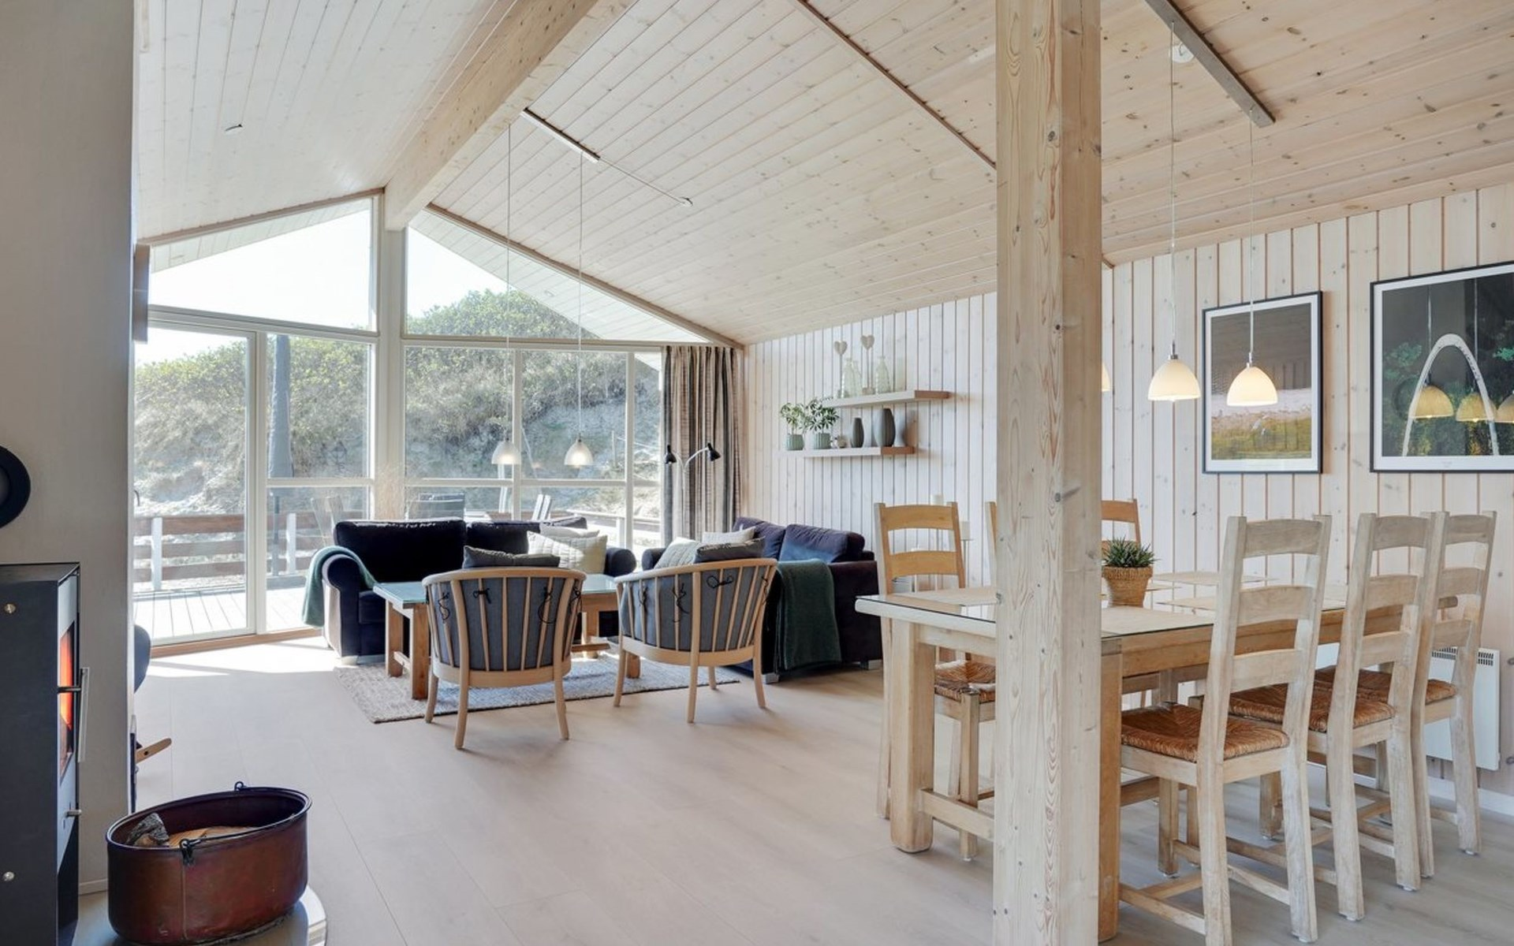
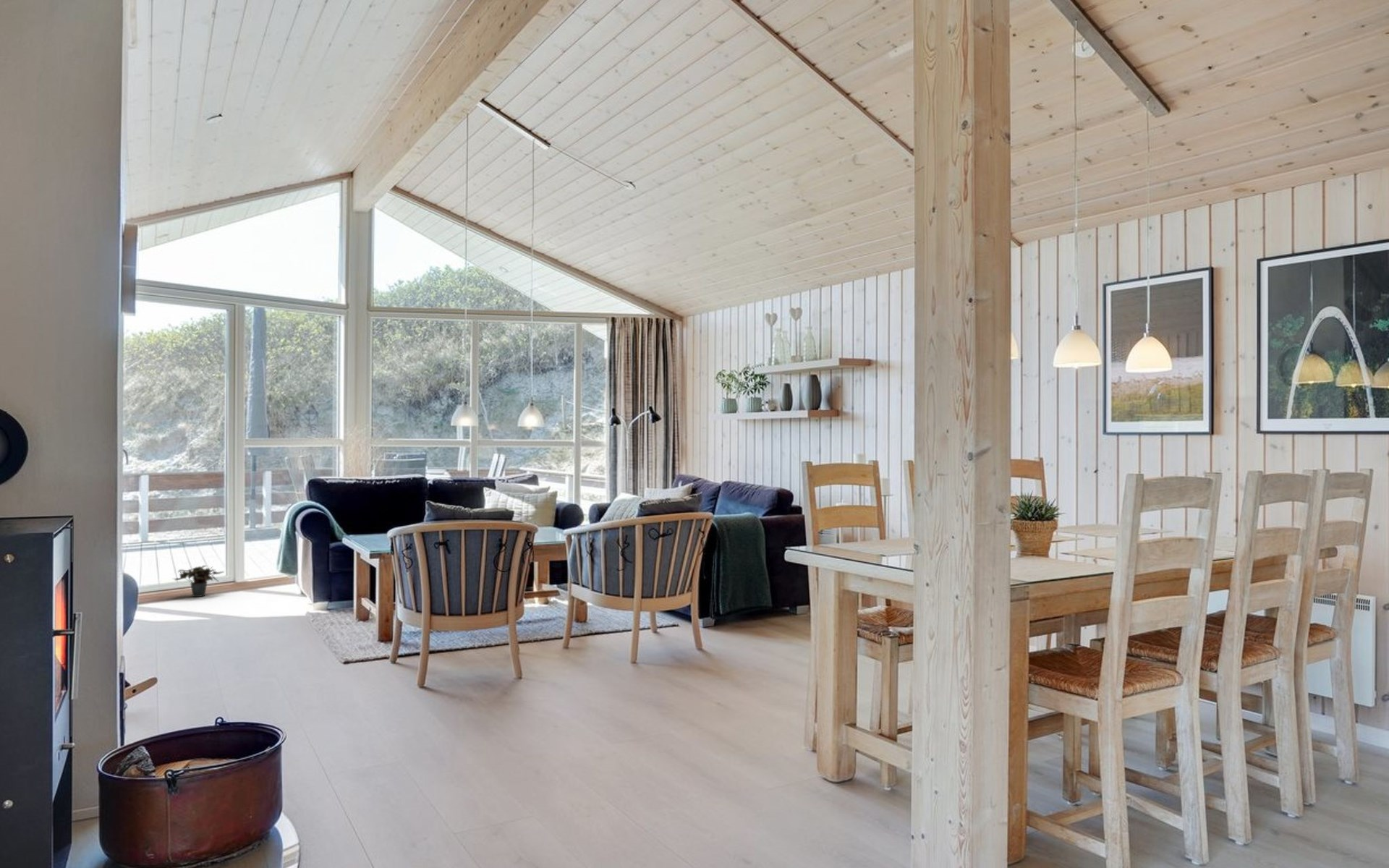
+ potted plant [172,565,225,597]
